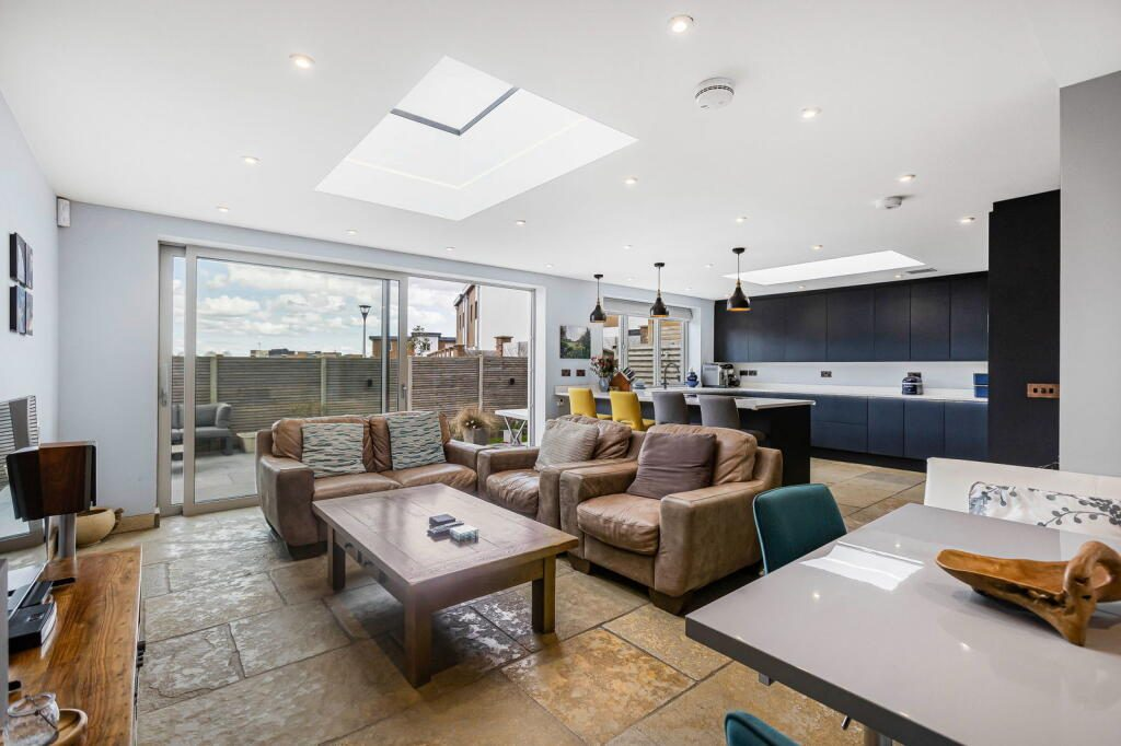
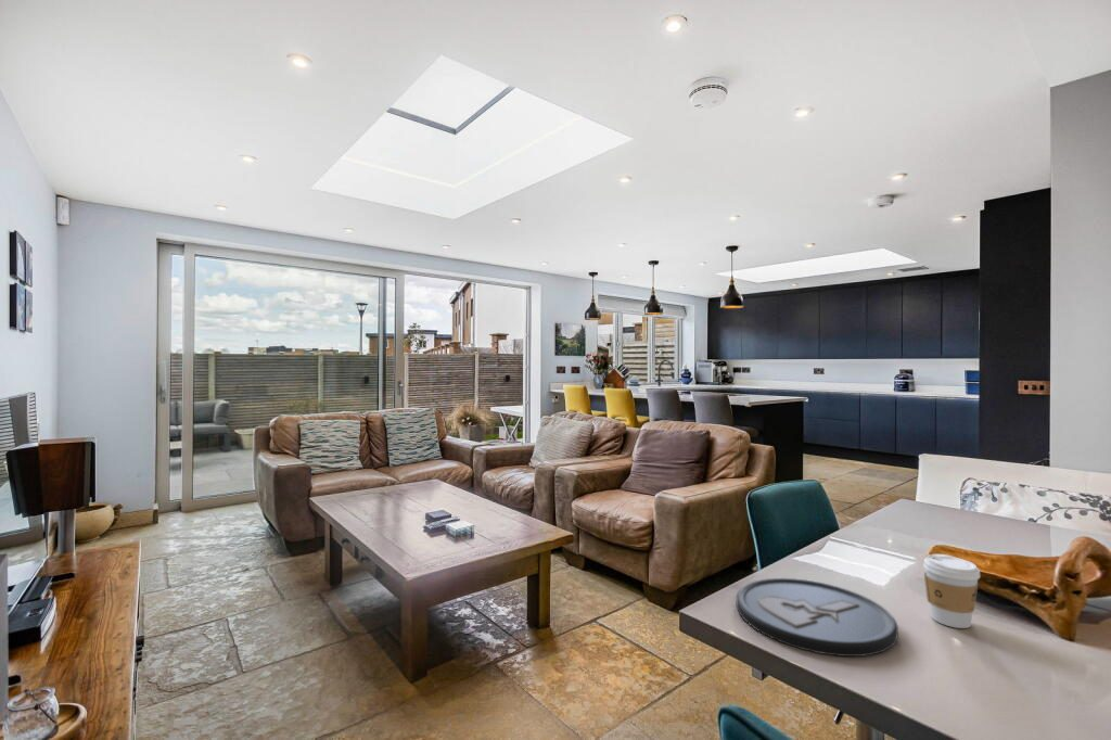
+ coffee cup [922,553,982,629]
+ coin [736,577,899,658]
